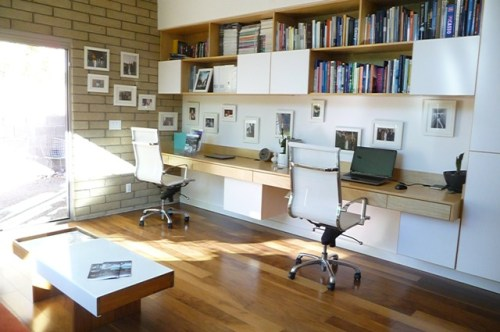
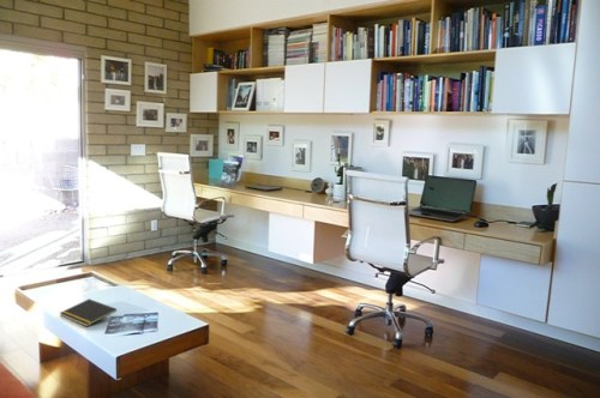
+ notepad [59,297,118,327]
